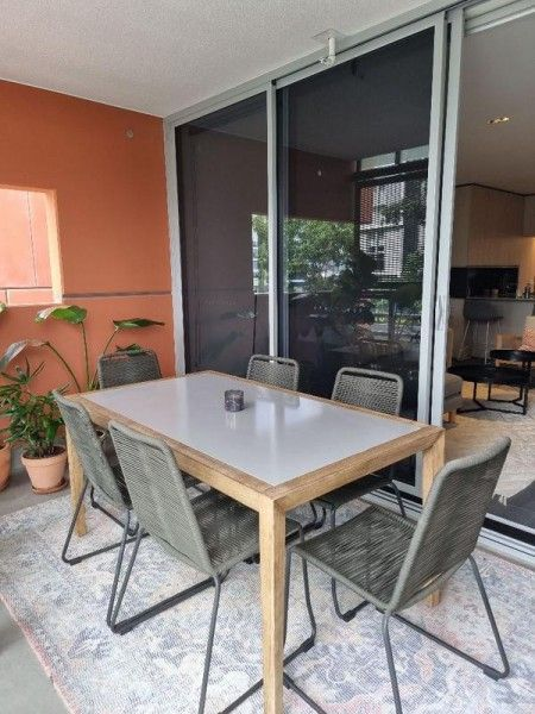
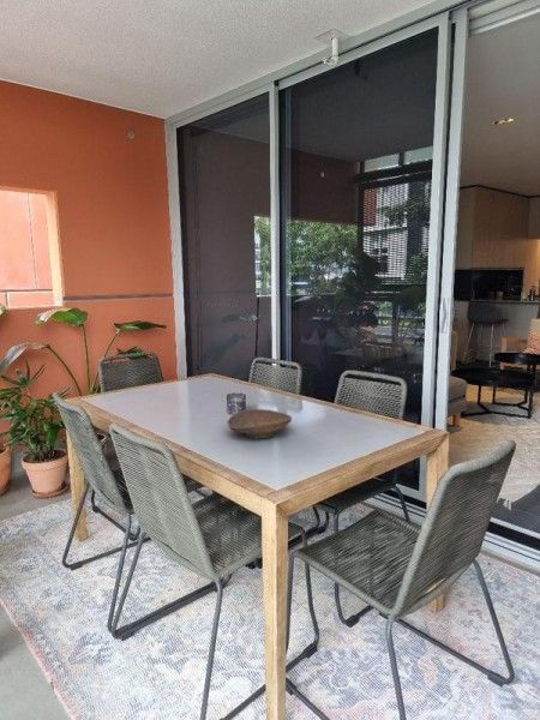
+ decorative bowl [226,408,293,439]
